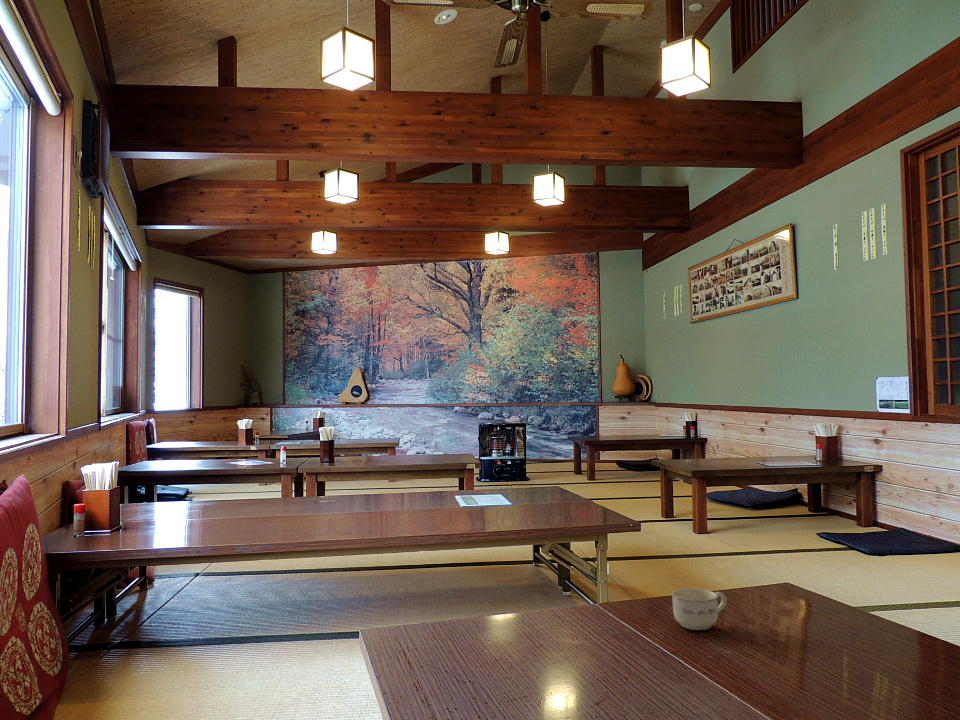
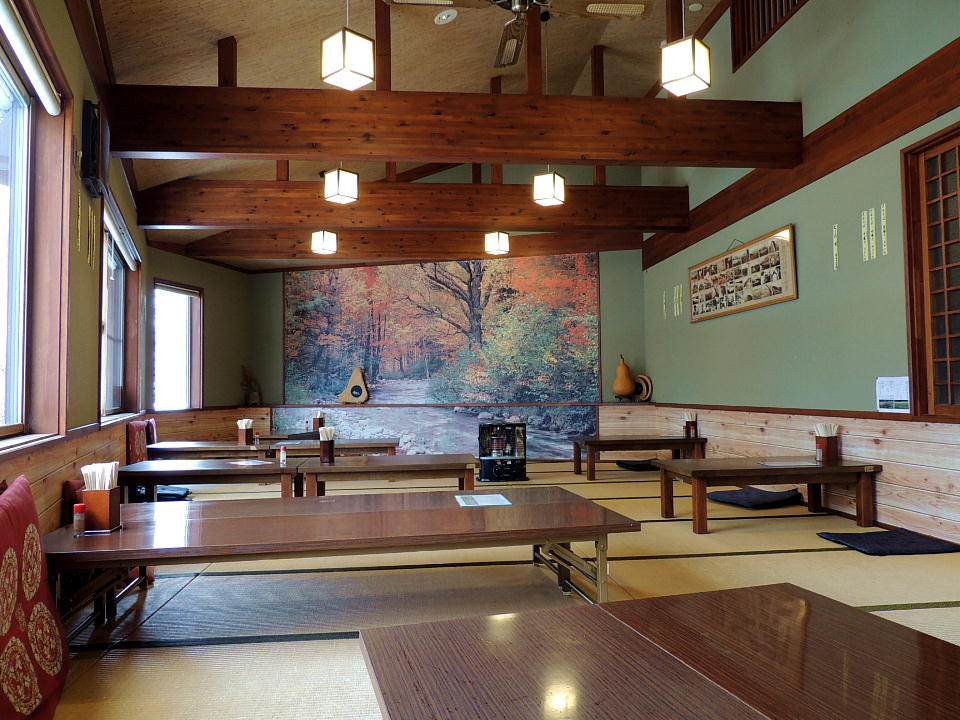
- cup [671,587,728,631]
